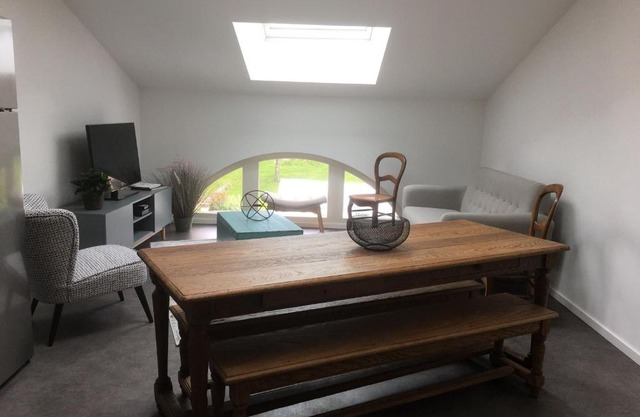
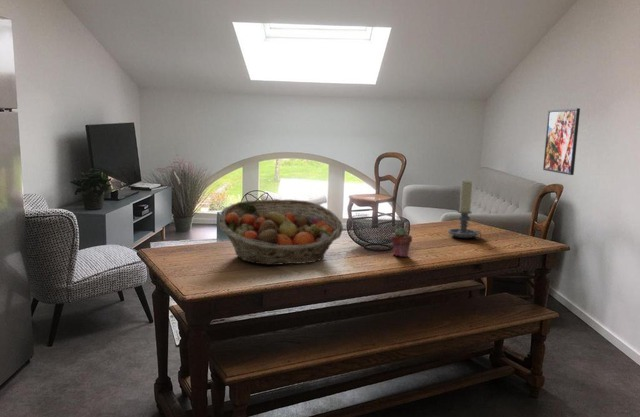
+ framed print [542,107,581,176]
+ potted succulent [390,227,413,258]
+ fruit basket [218,198,344,266]
+ candle holder [447,180,482,240]
